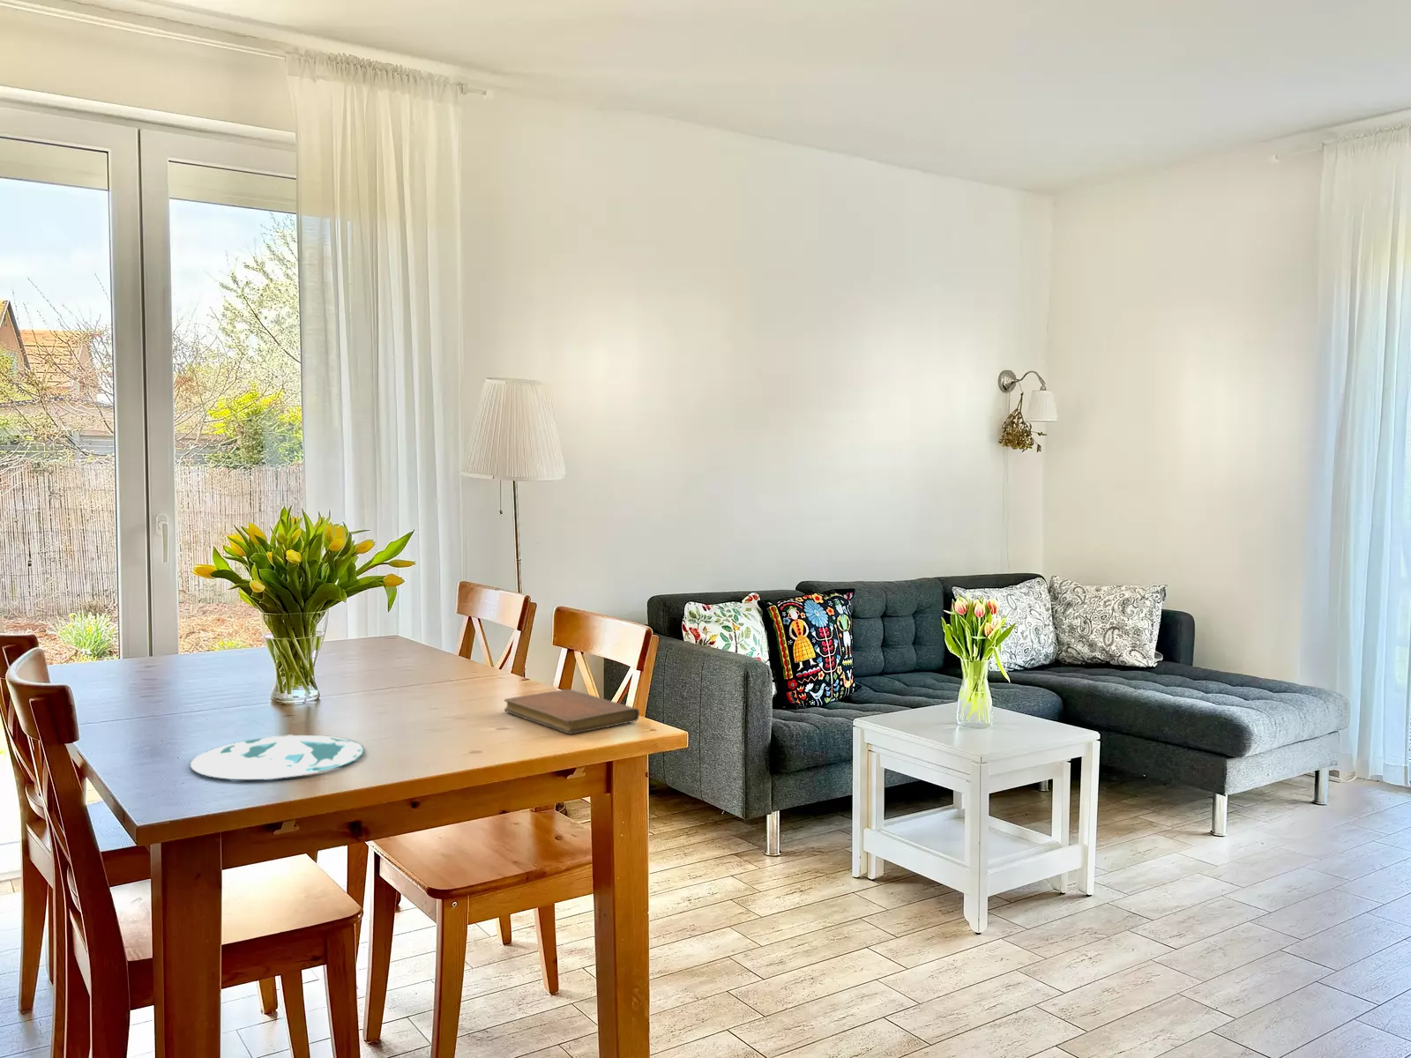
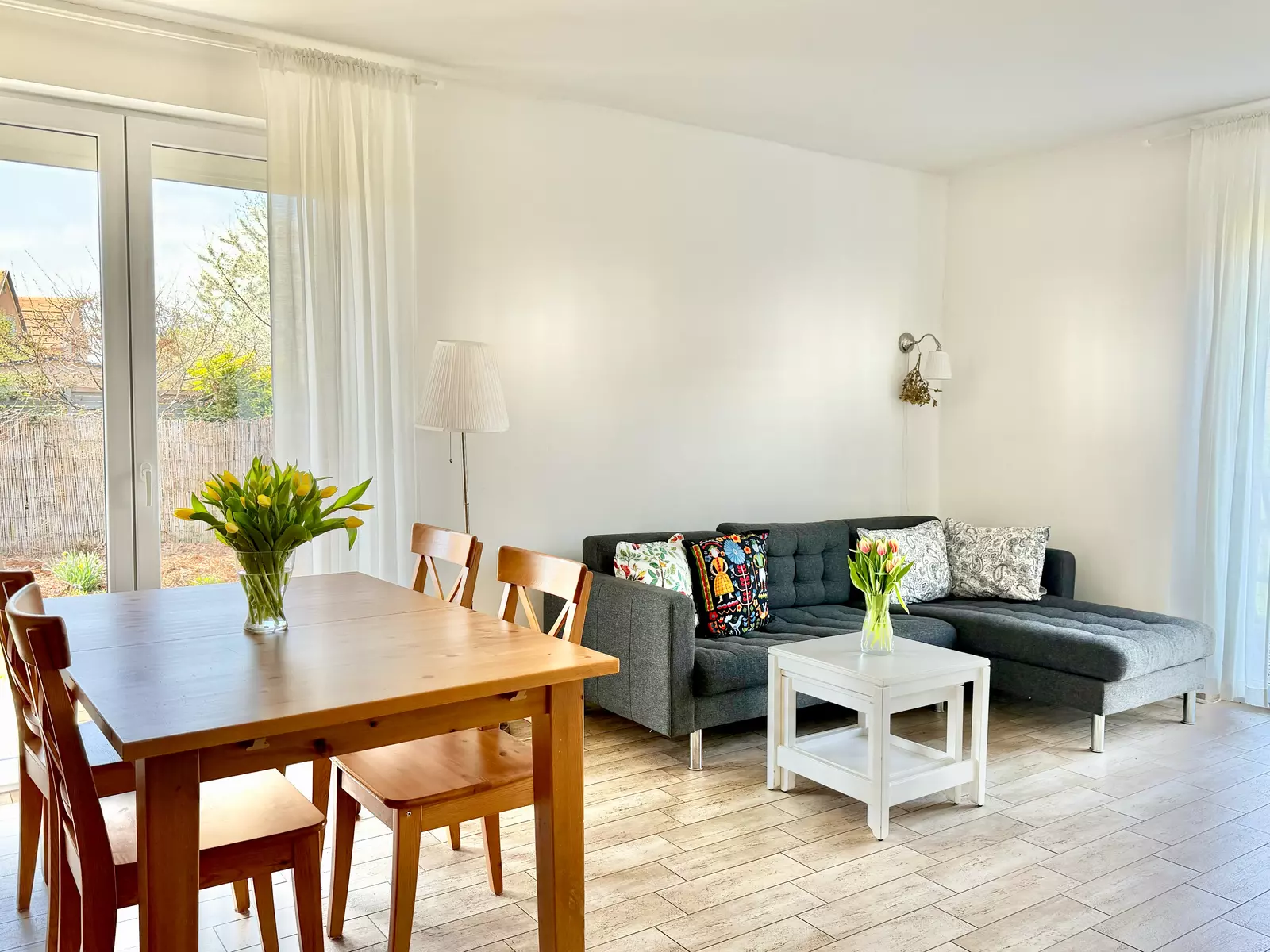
- notebook [503,689,640,735]
- plate [190,733,366,780]
